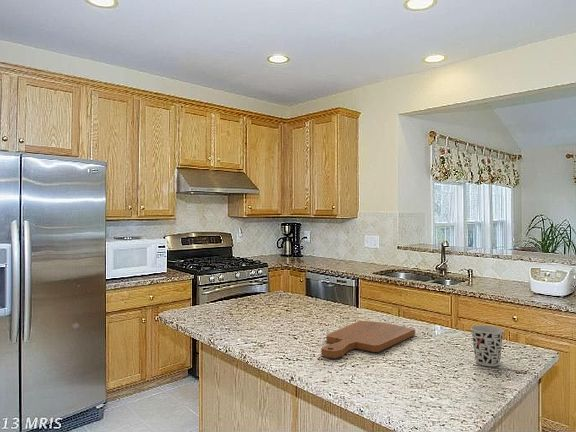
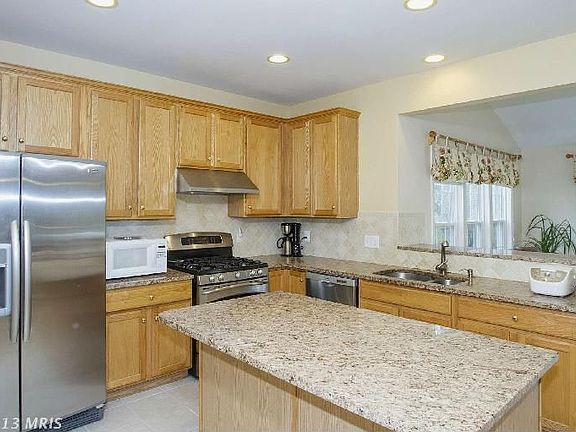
- cutting board [320,320,416,359]
- cup [470,324,505,367]
